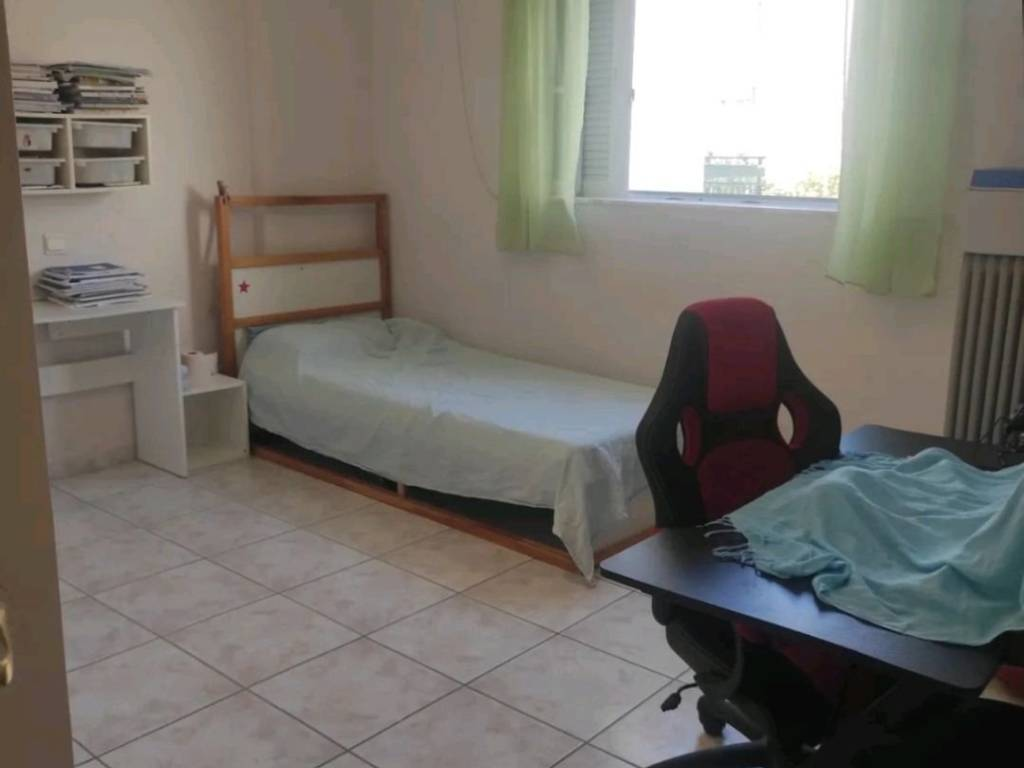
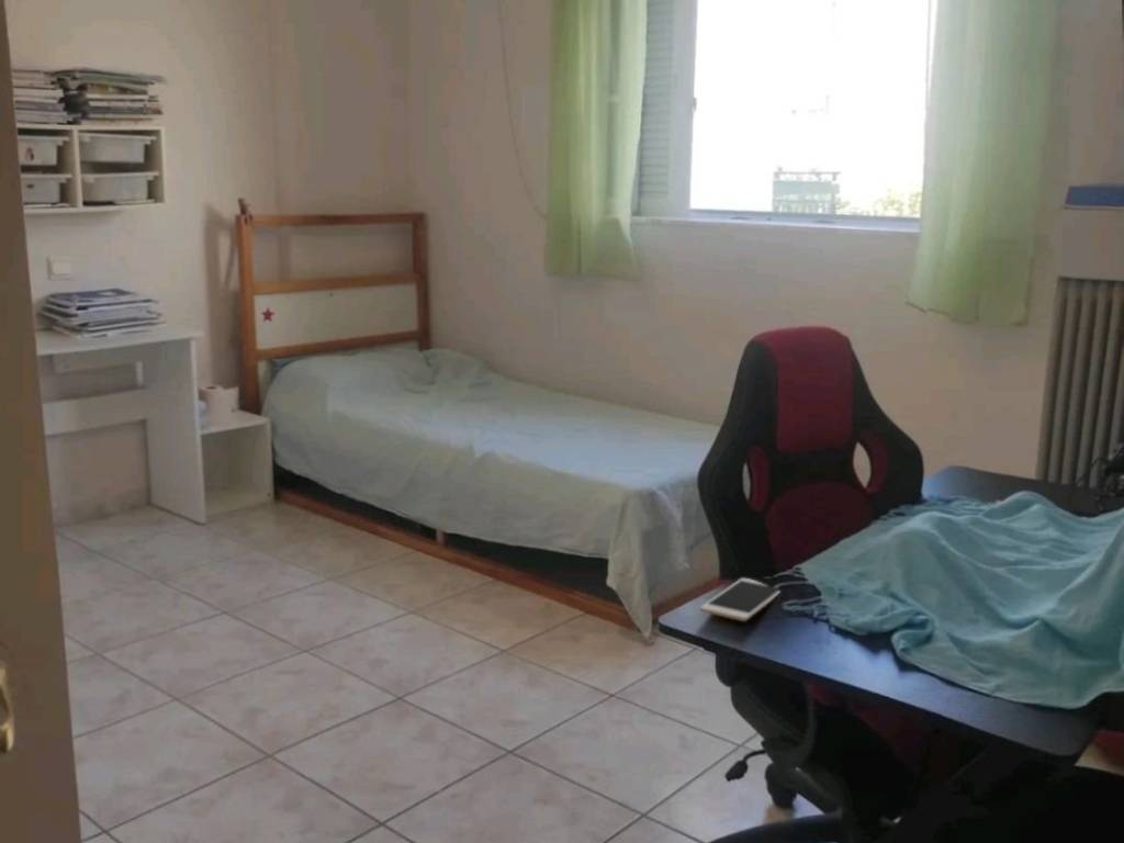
+ cell phone [698,577,782,622]
